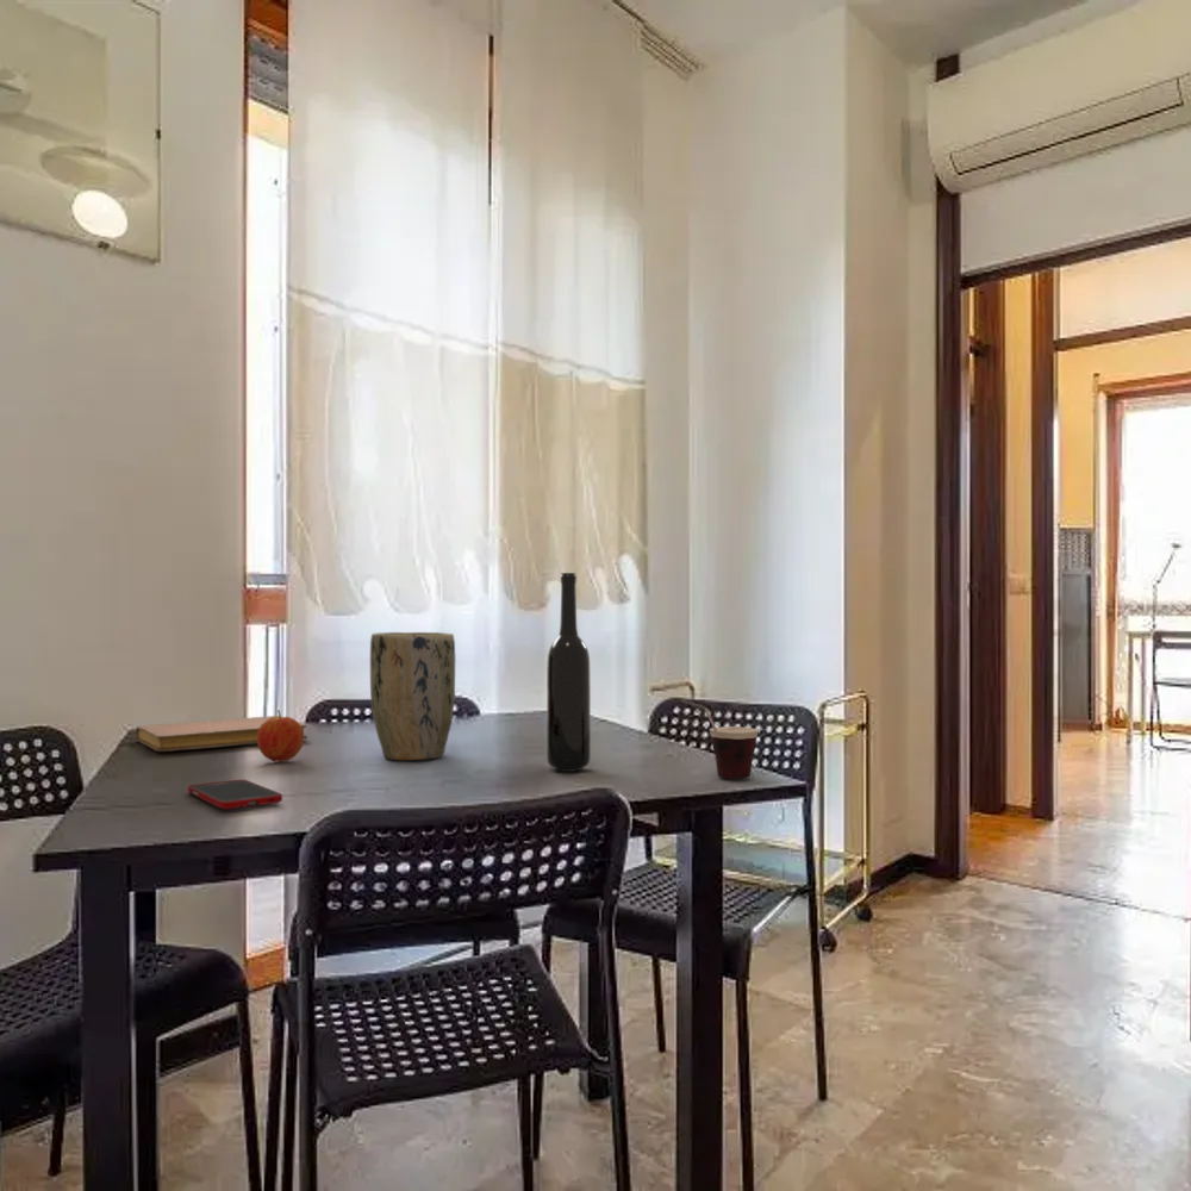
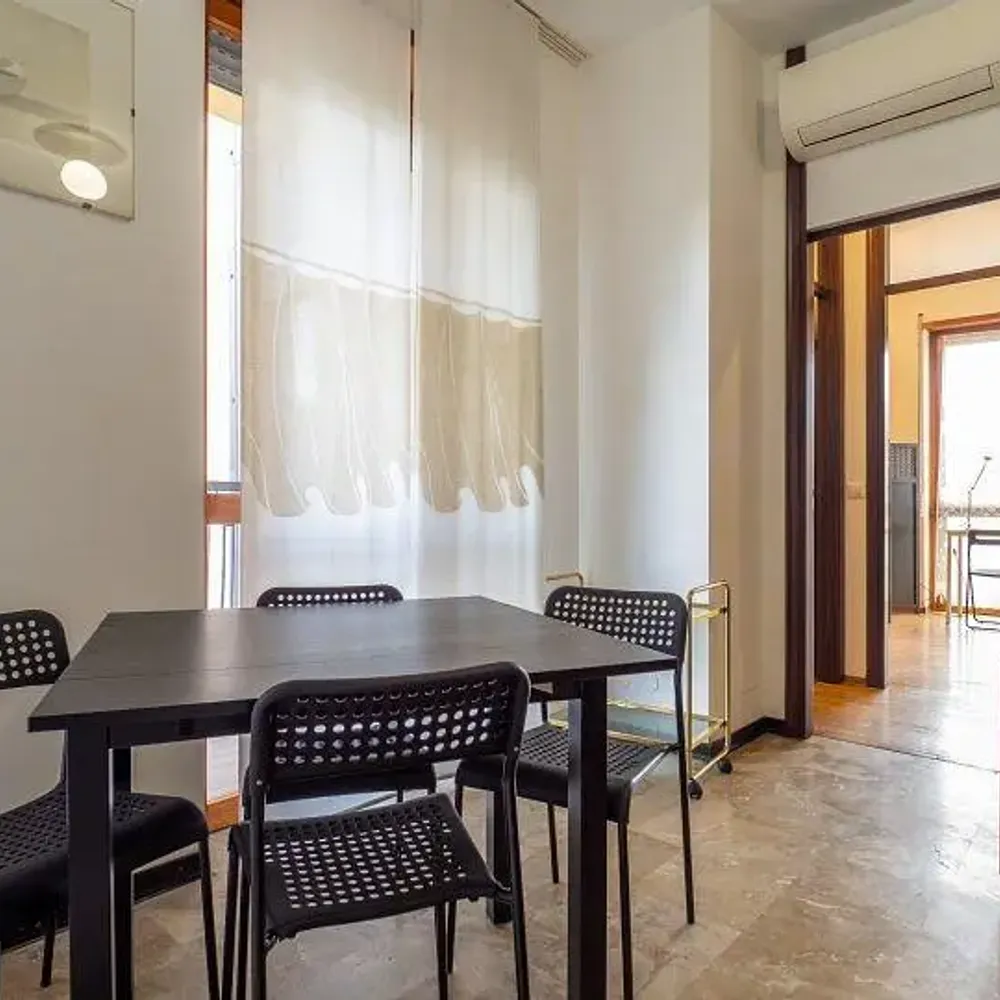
- fruit [256,709,305,763]
- plant pot [369,631,456,761]
- bottle [545,572,592,773]
- cup [679,698,759,780]
- cell phone [187,779,283,810]
- notebook [135,715,308,753]
